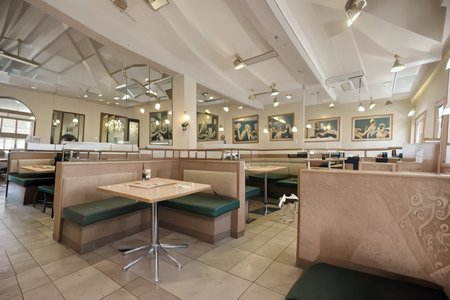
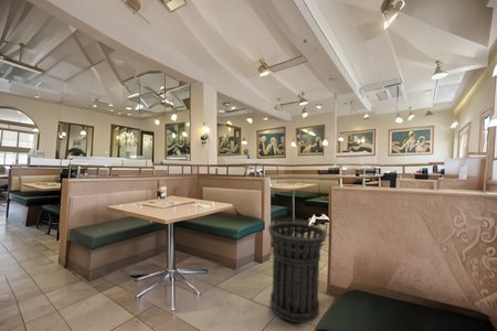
+ trash can [267,222,328,324]
